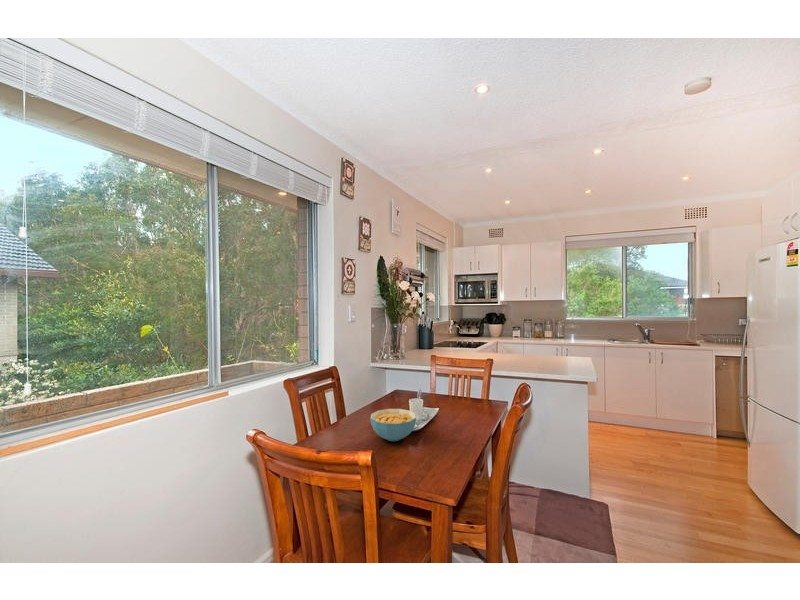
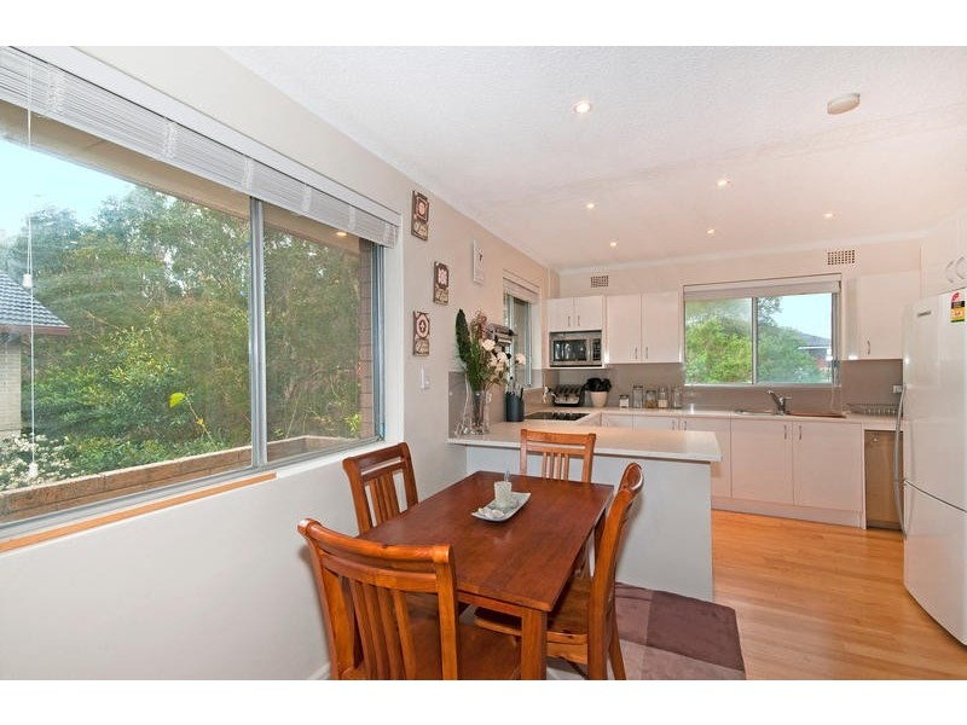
- cereal bowl [369,408,417,442]
